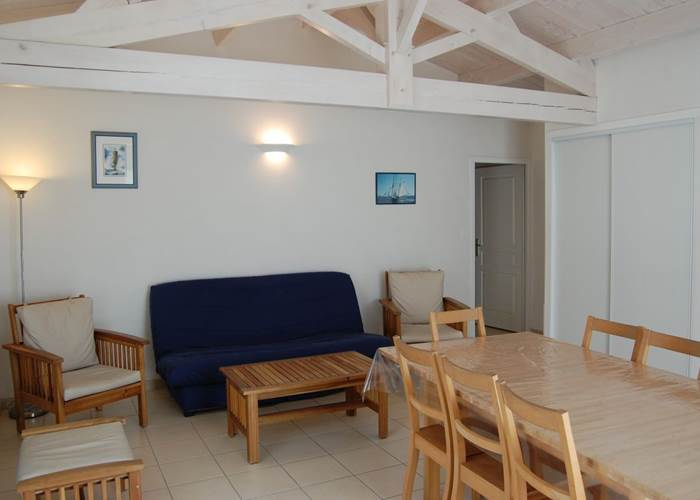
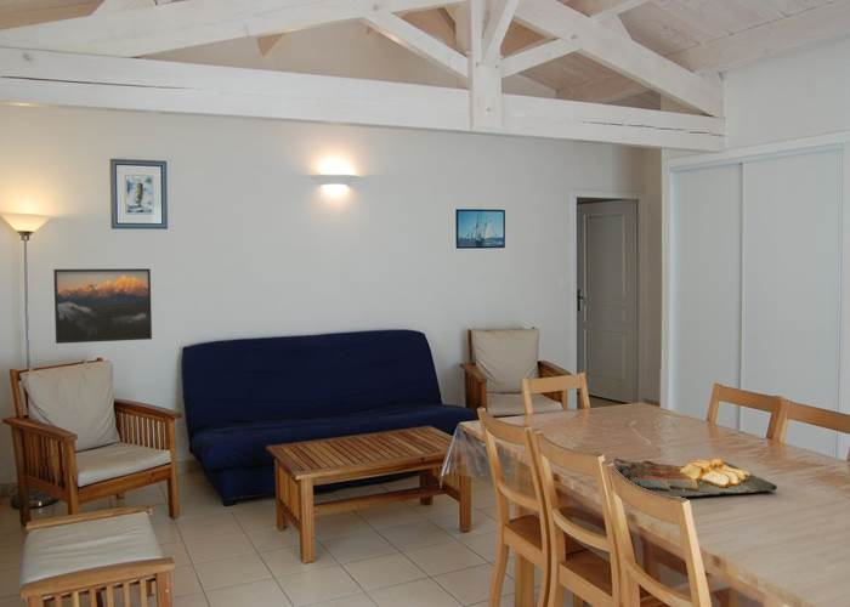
+ food platter [612,458,778,499]
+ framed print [52,267,153,345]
